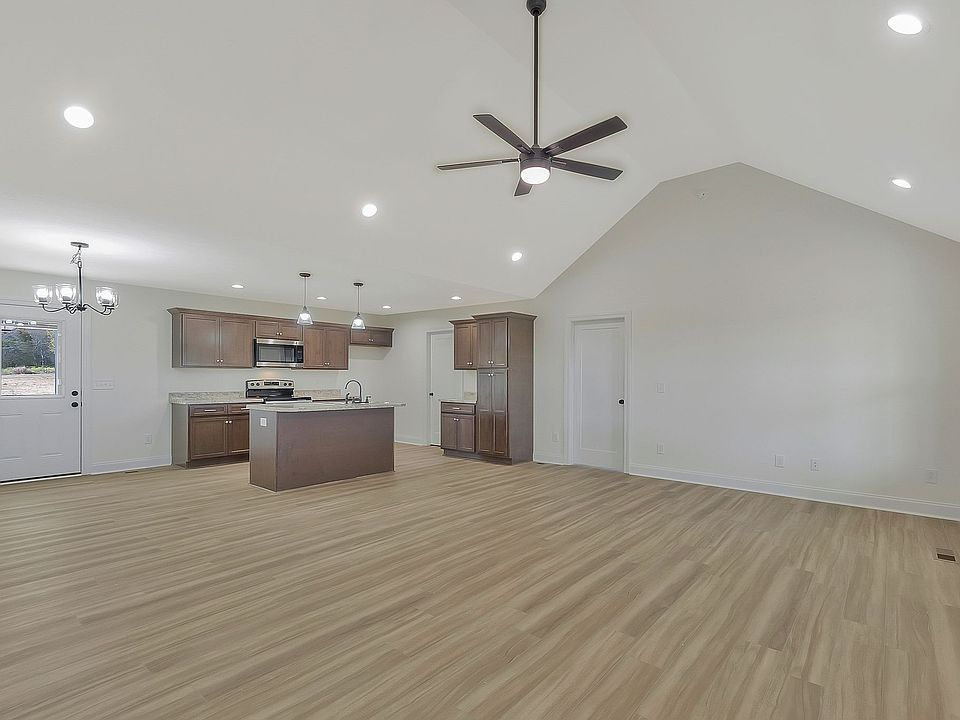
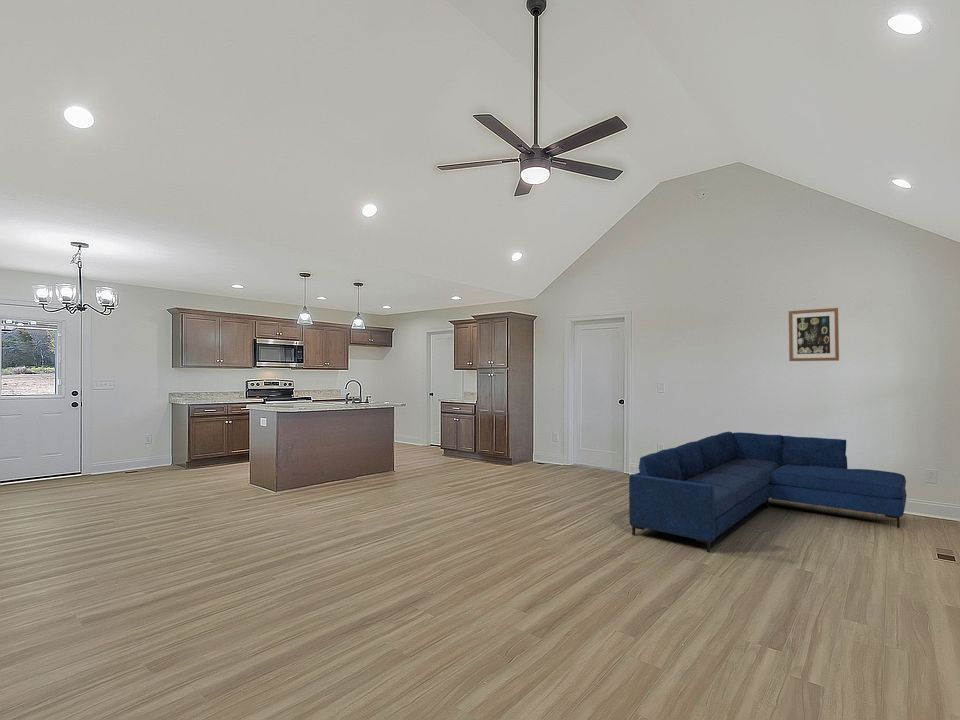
+ wall art [788,307,840,362]
+ sofa [628,431,908,554]
